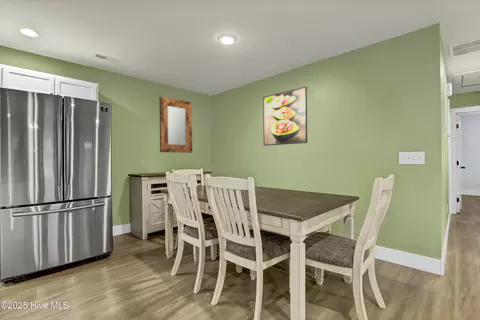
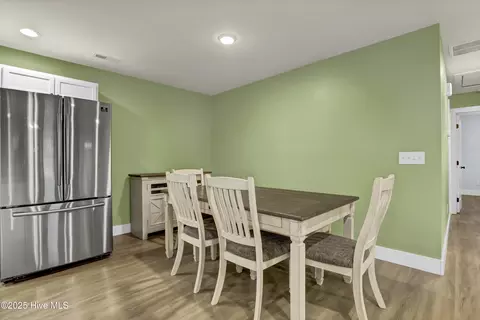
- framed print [262,86,308,147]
- home mirror [158,96,193,154]
